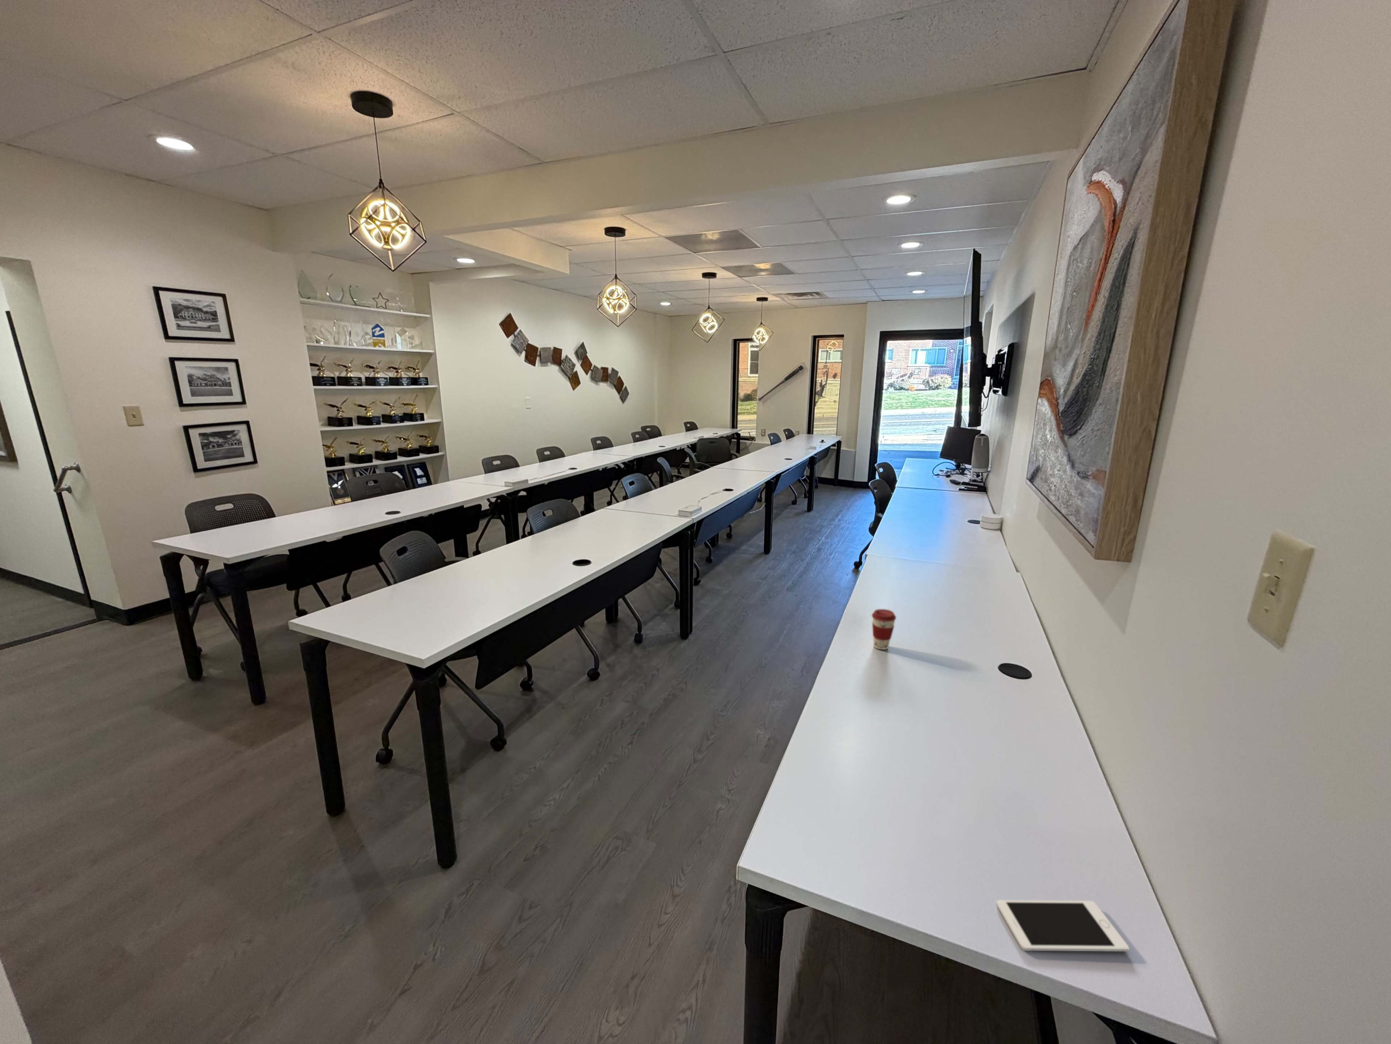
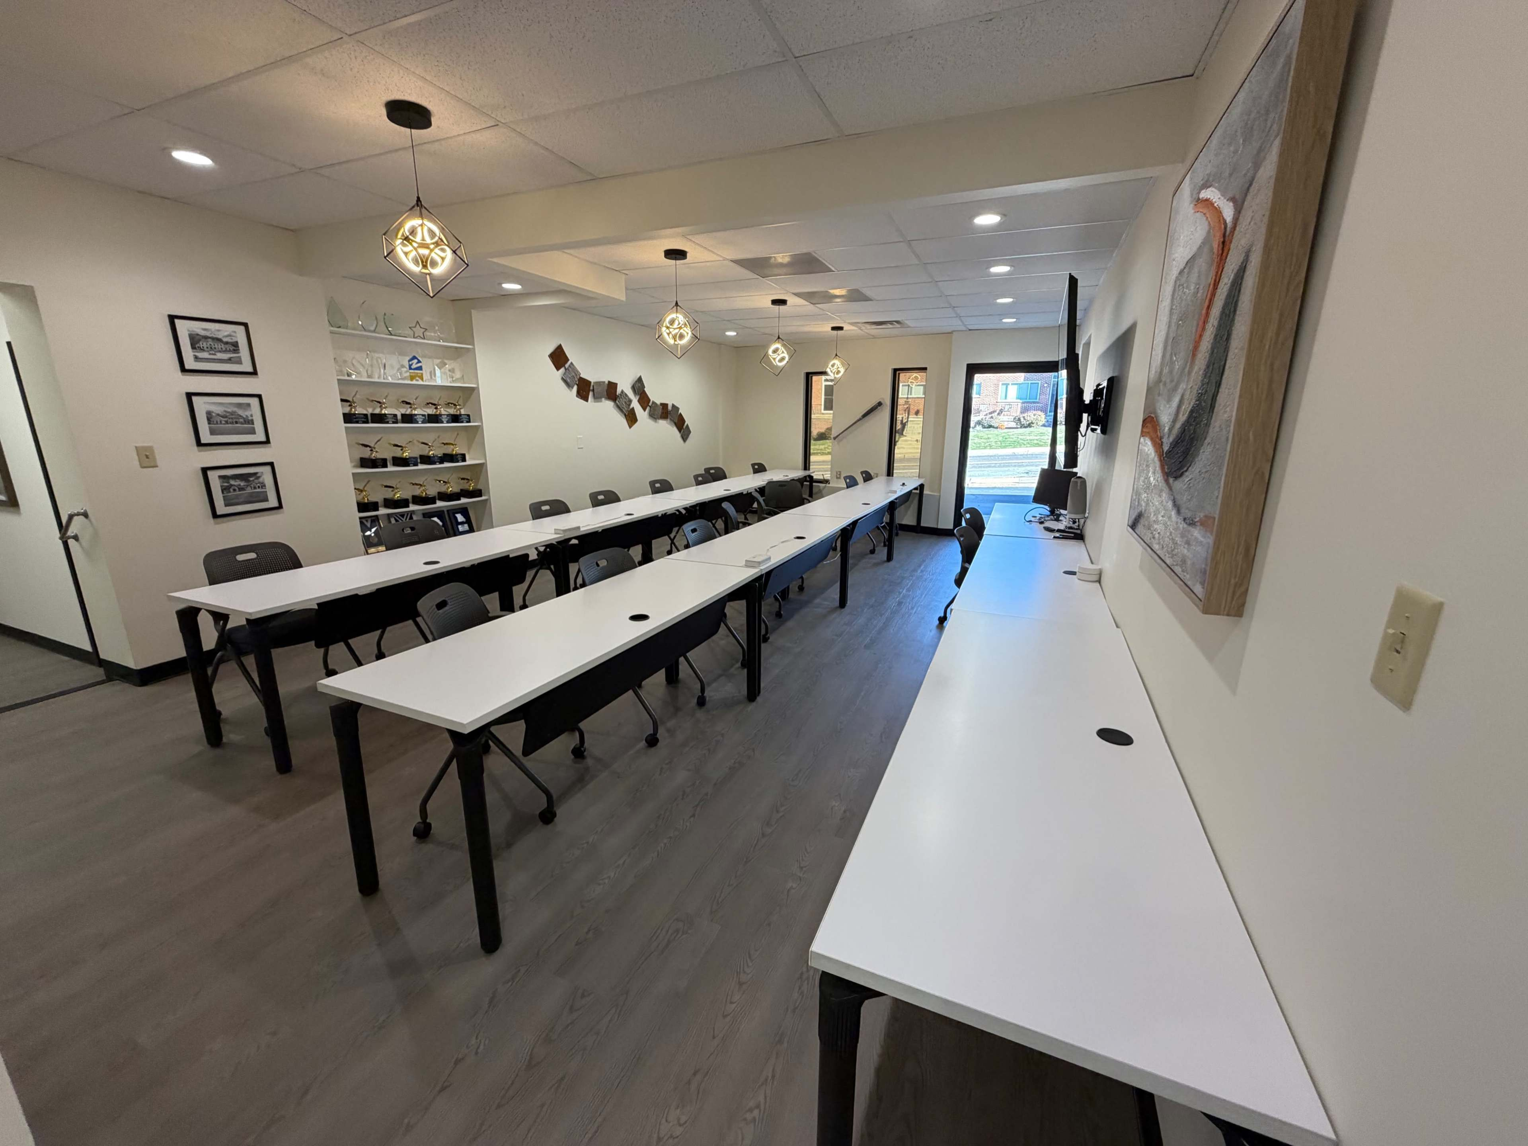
- coffee cup [871,609,897,650]
- cell phone [996,900,1130,952]
